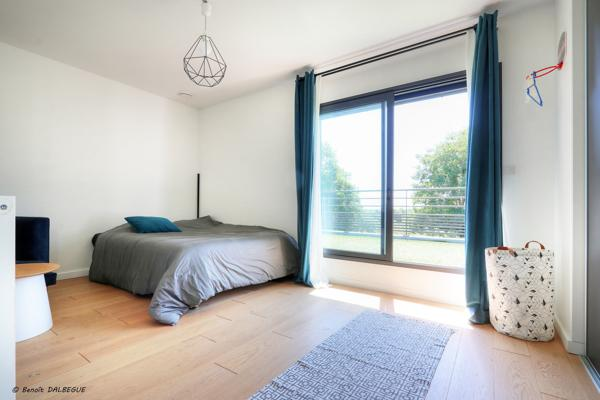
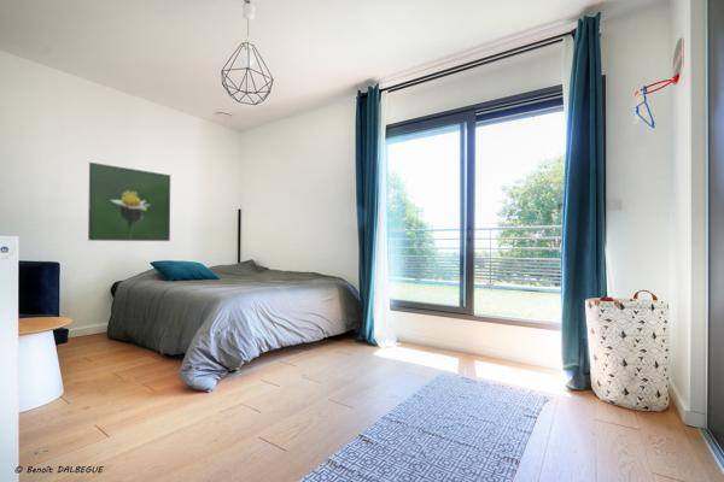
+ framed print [87,161,171,242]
